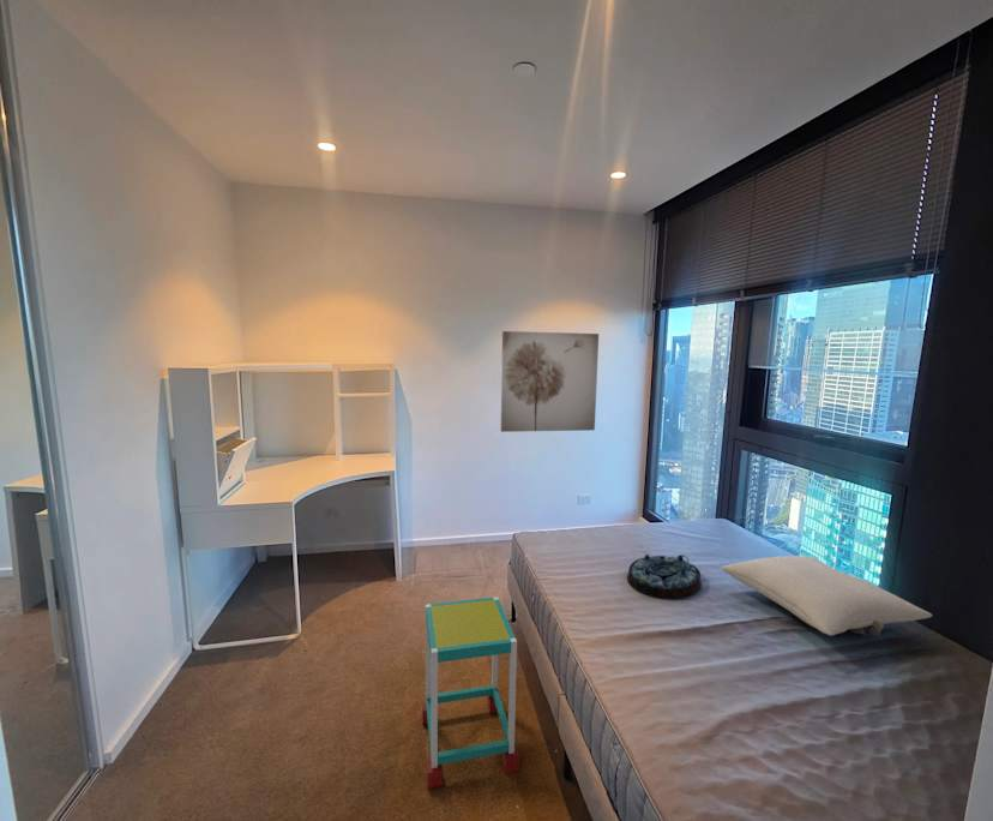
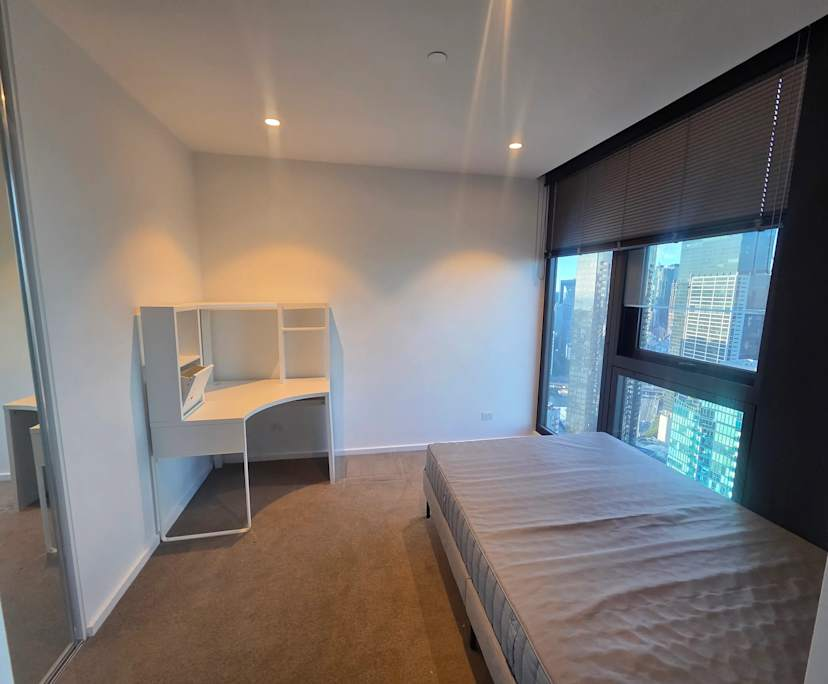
- wall art [500,330,600,433]
- side table [421,595,520,790]
- serving tray [626,553,703,600]
- pillow [721,555,933,639]
